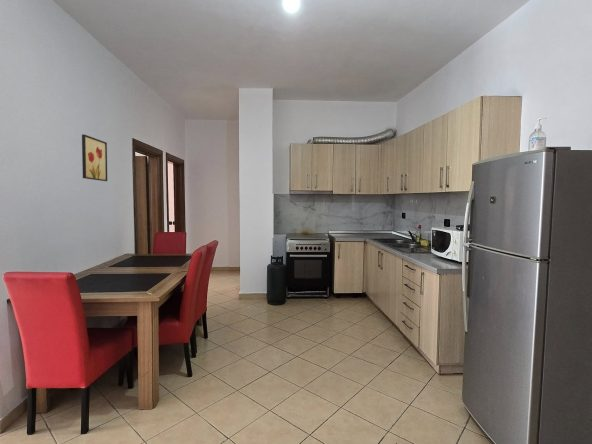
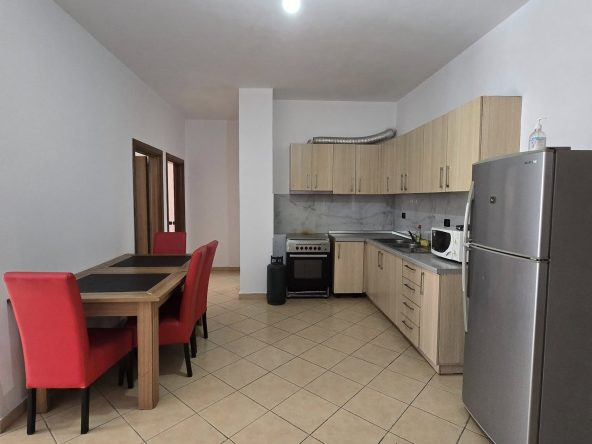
- wall art [81,134,108,182]
